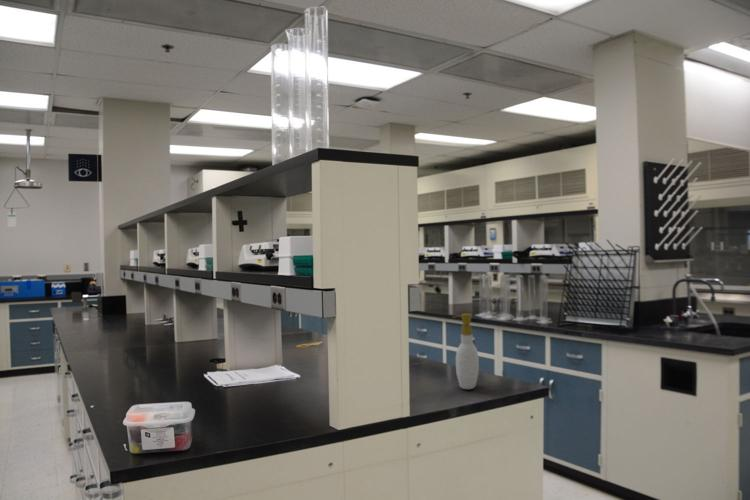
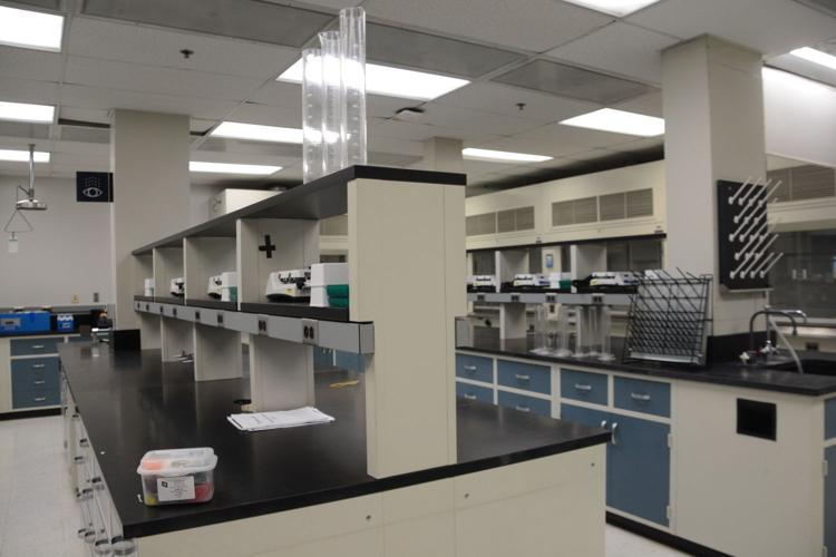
- soap bottle [451,313,480,390]
